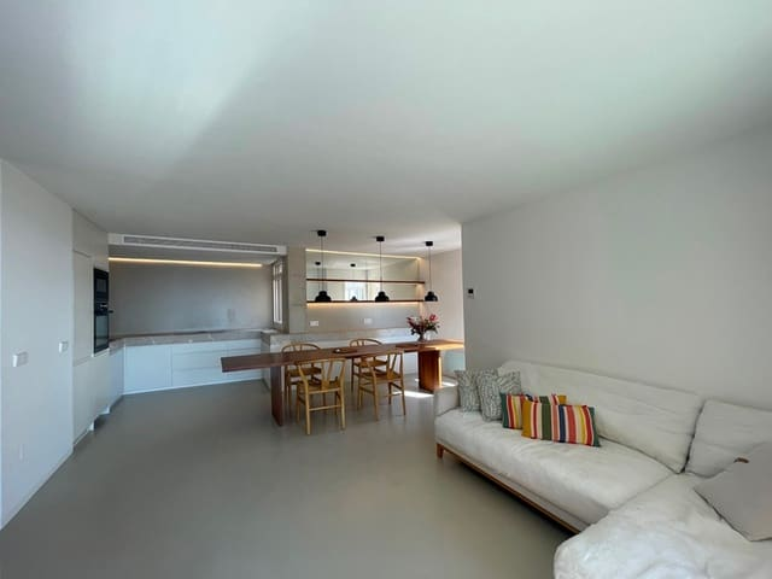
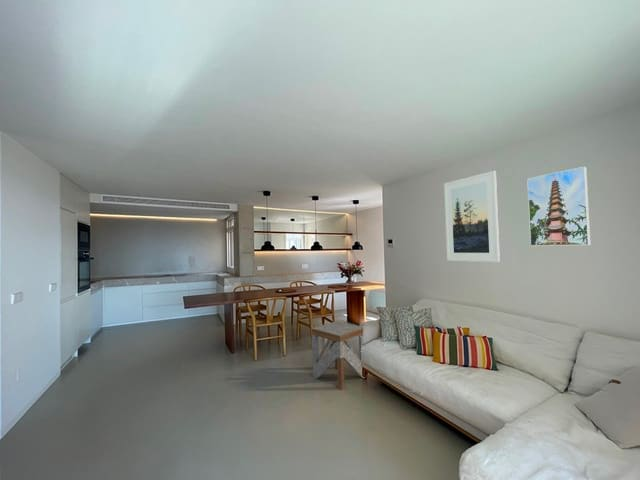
+ side table [311,320,366,391]
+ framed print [443,170,501,263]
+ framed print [526,166,591,247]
